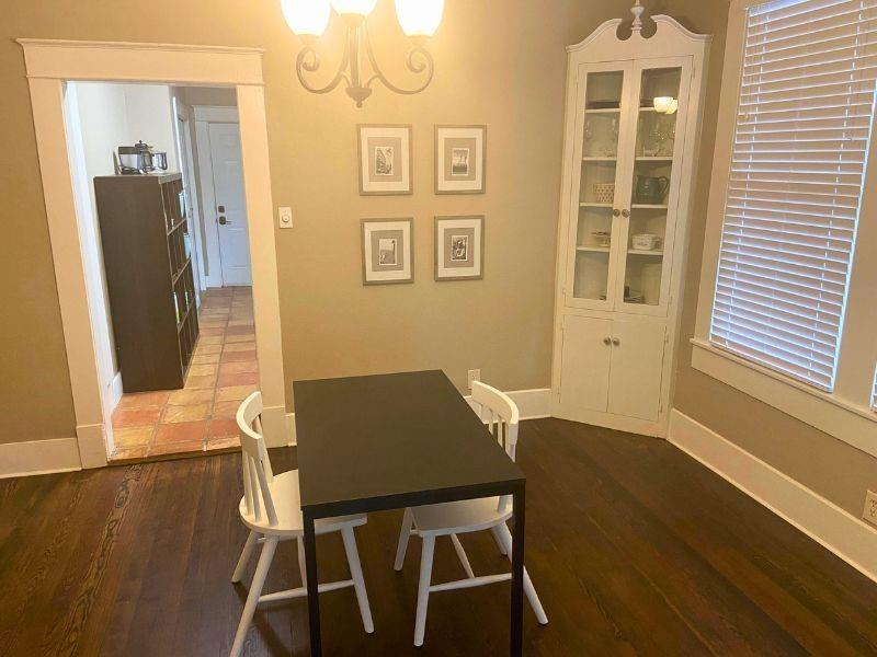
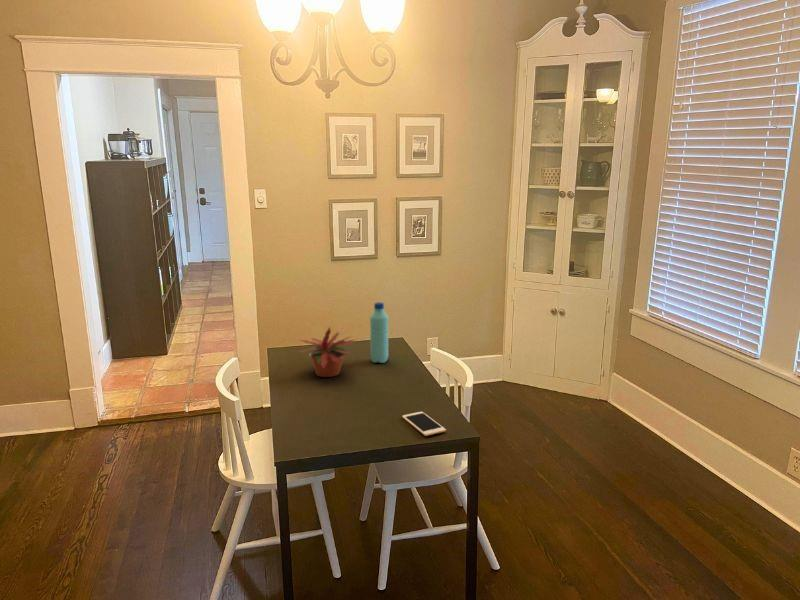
+ water bottle [369,301,389,364]
+ potted plant [297,326,359,378]
+ cell phone [401,411,447,437]
